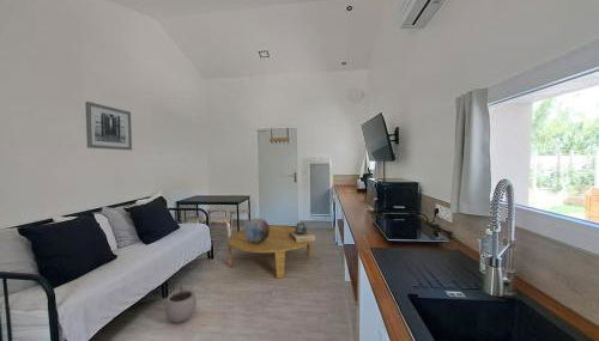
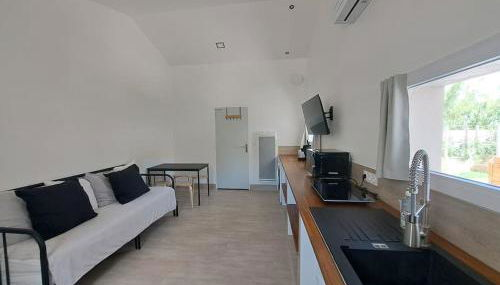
- wall art [84,101,133,151]
- plant pot [164,284,198,324]
- decorative globe [243,217,270,243]
- coffee table [226,225,313,280]
- decorative urn [290,221,316,243]
